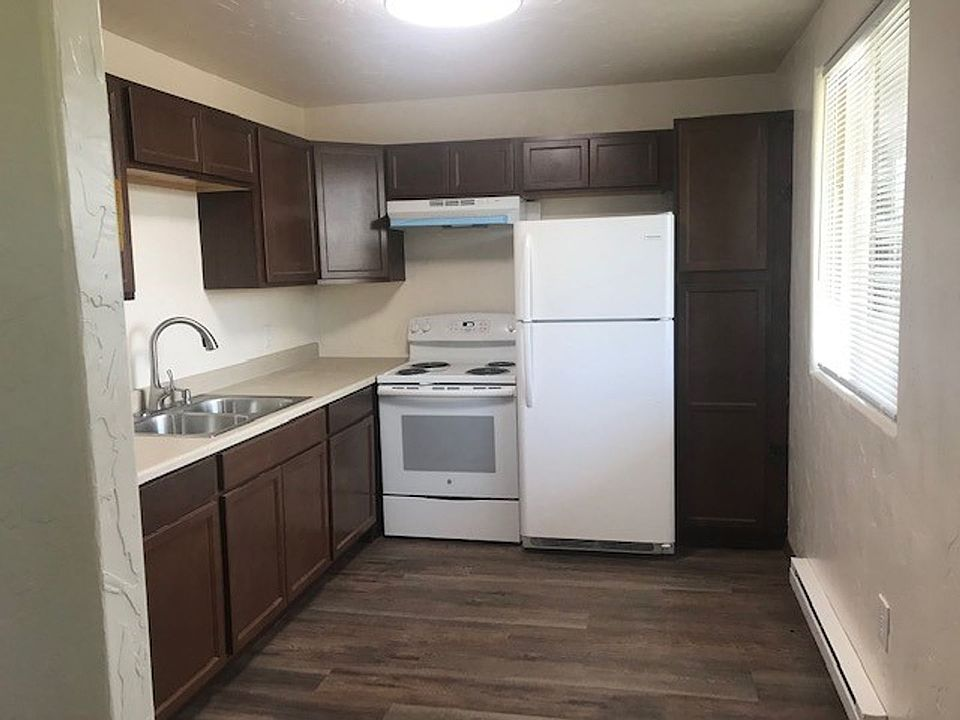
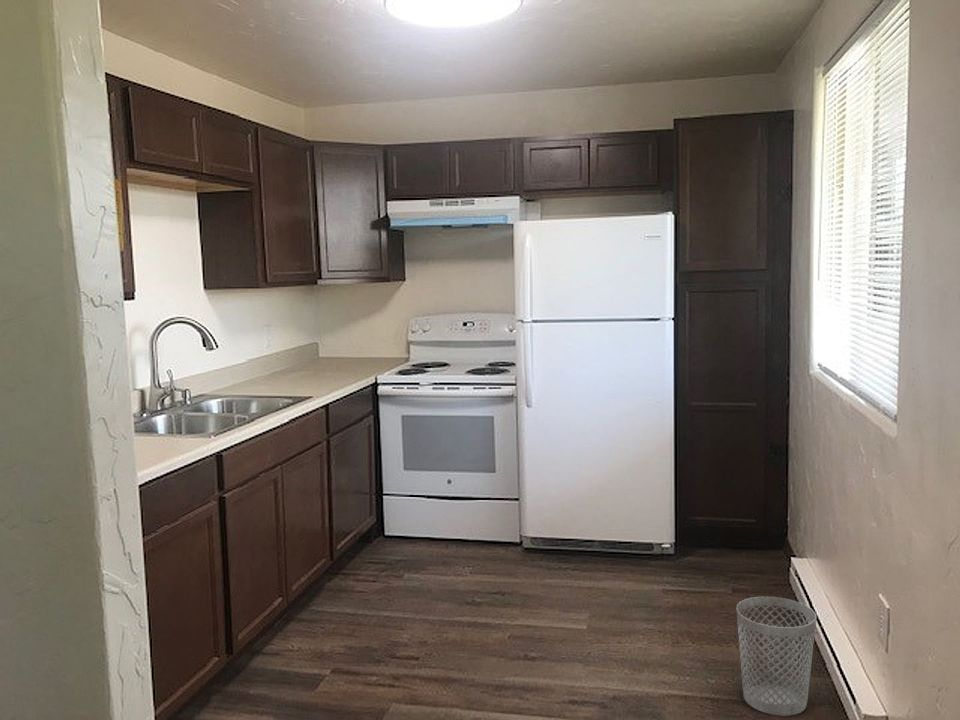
+ wastebasket [736,596,817,717]
